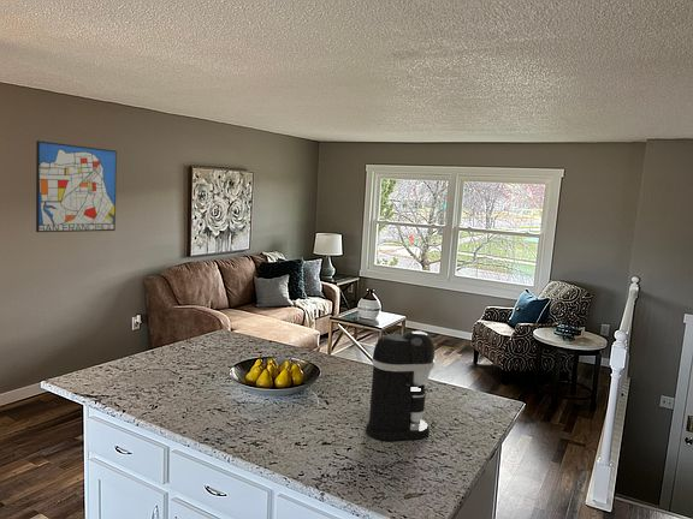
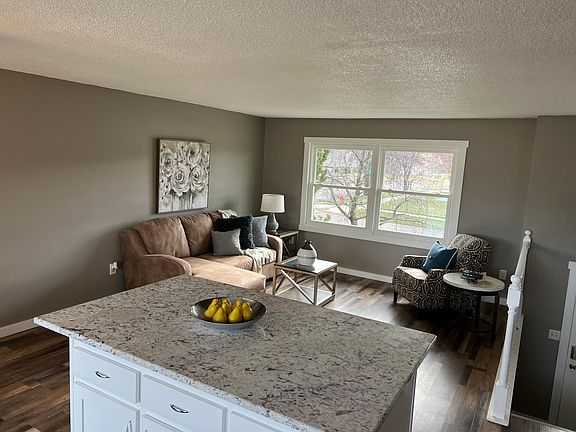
- coffee maker [365,329,437,442]
- wall art [35,139,118,233]
